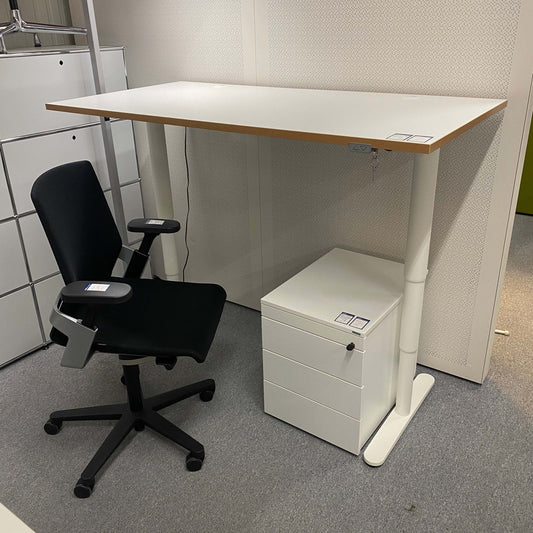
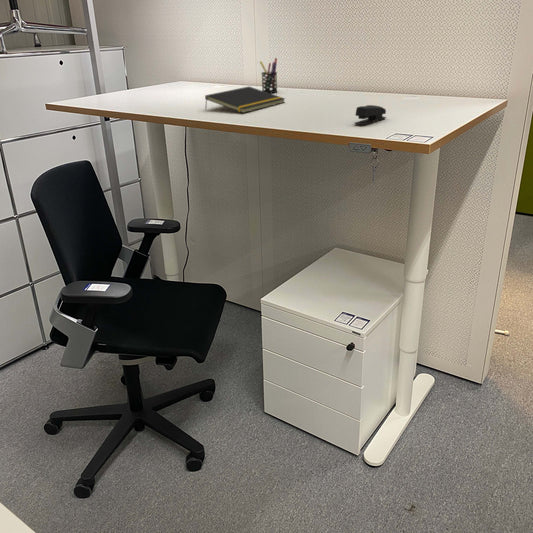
+ pen holder [259,57,278,94]
+ notepad [204,86,286,114]
+ stapler [353,104,387,126]
